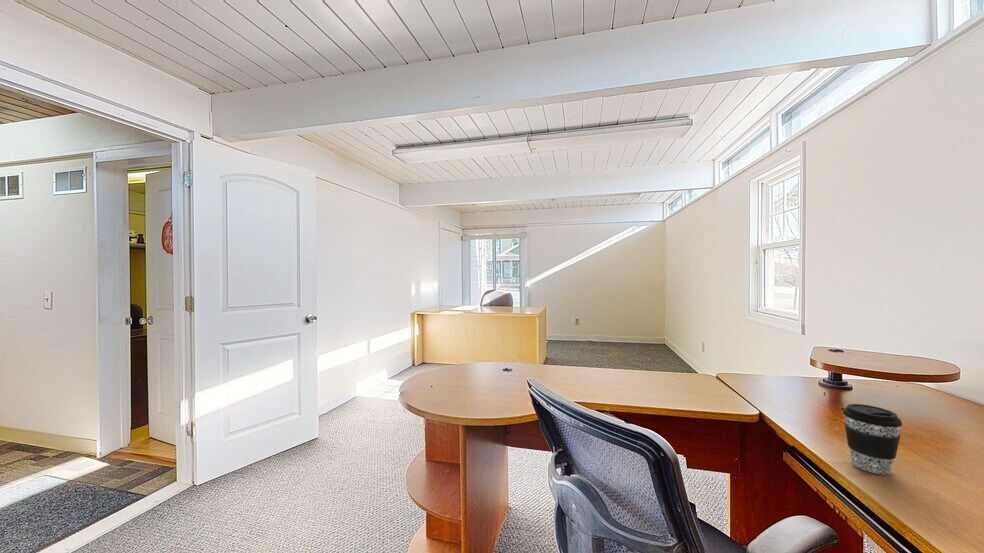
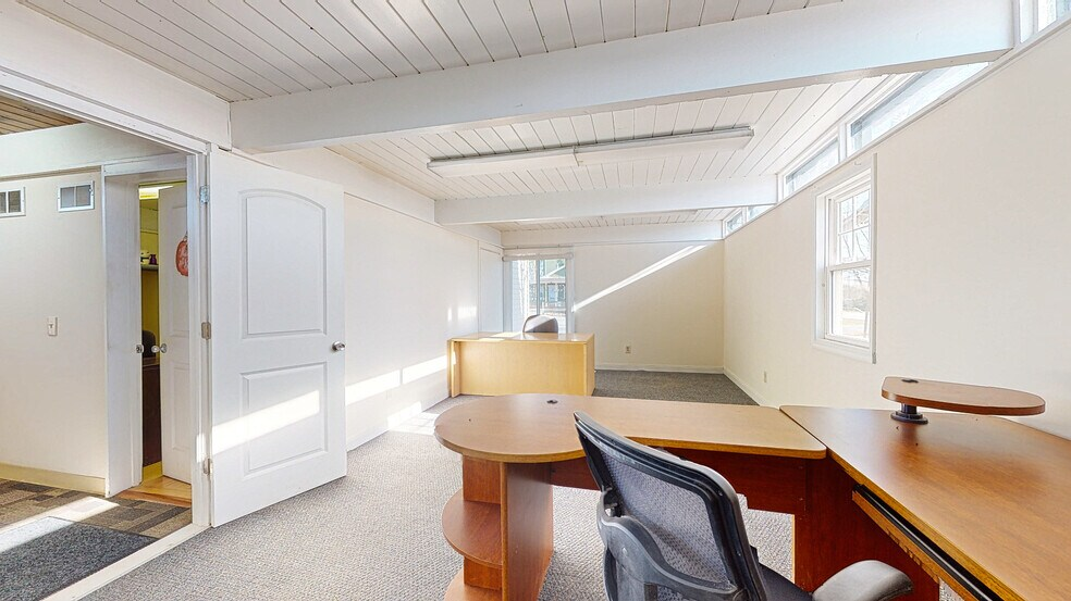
- coffee cup [842,403,903,476]
